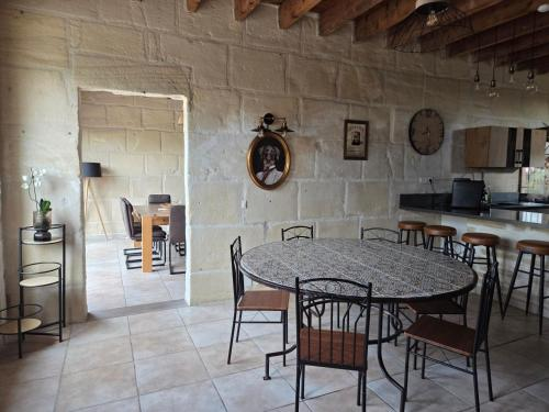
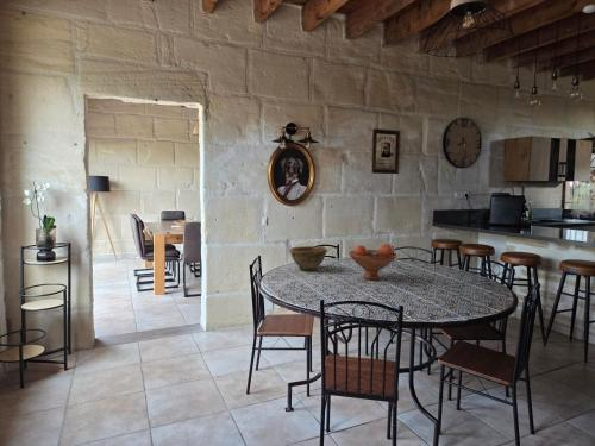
+ fruit bowl [347,243,399,281]
+ bowl [288,245,328,272]
